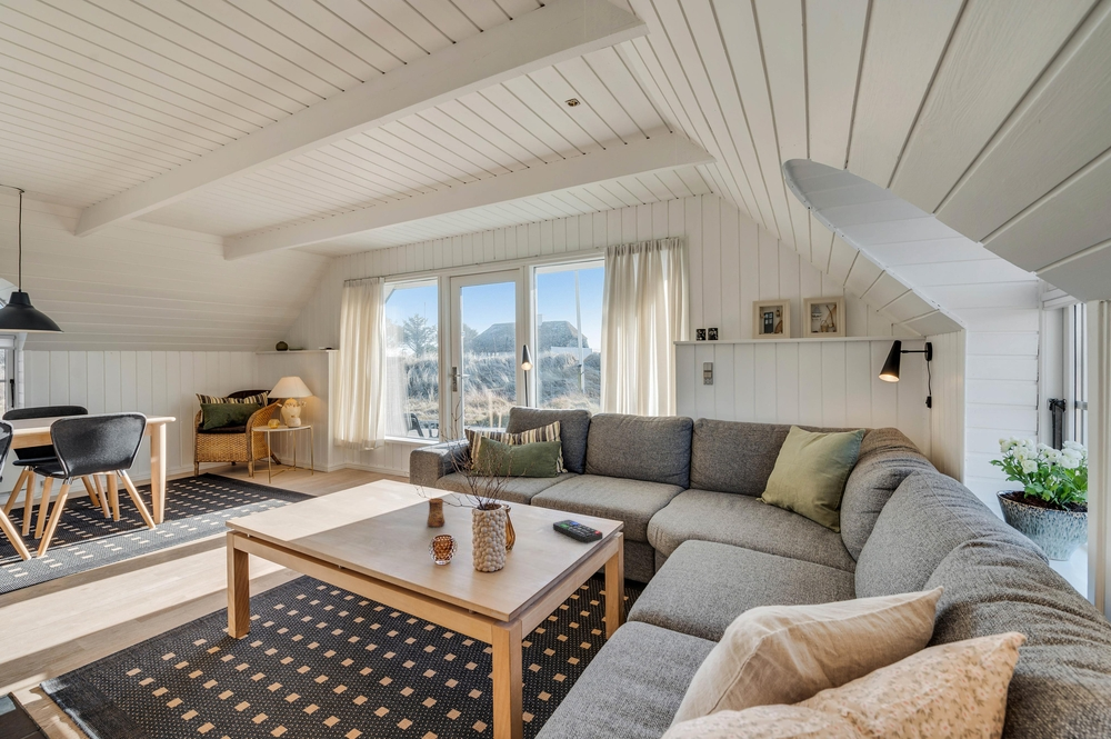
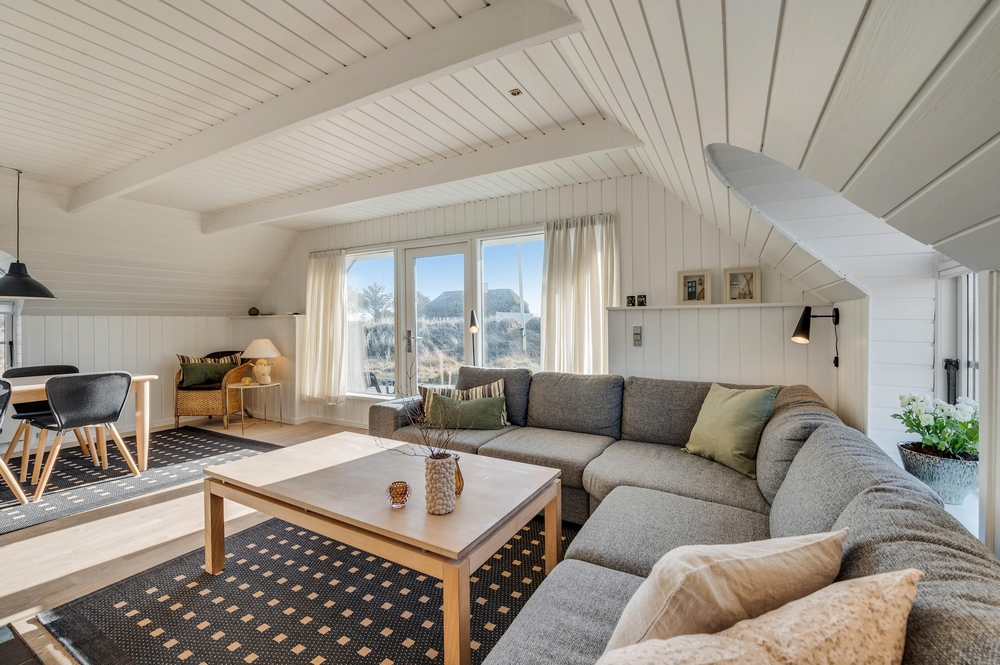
- remote control [552,519,603,545]
- cup [426,497,446,529]
